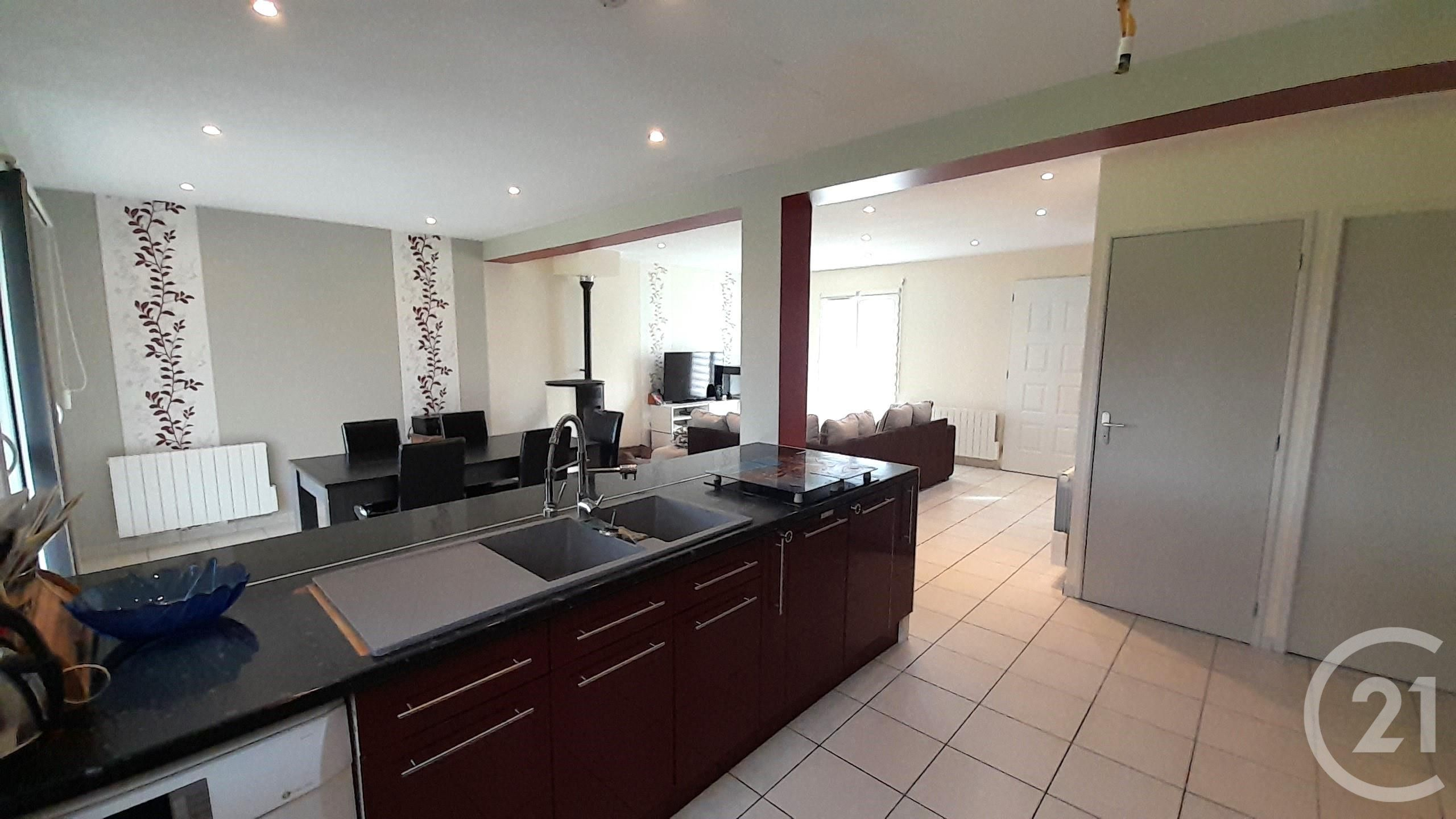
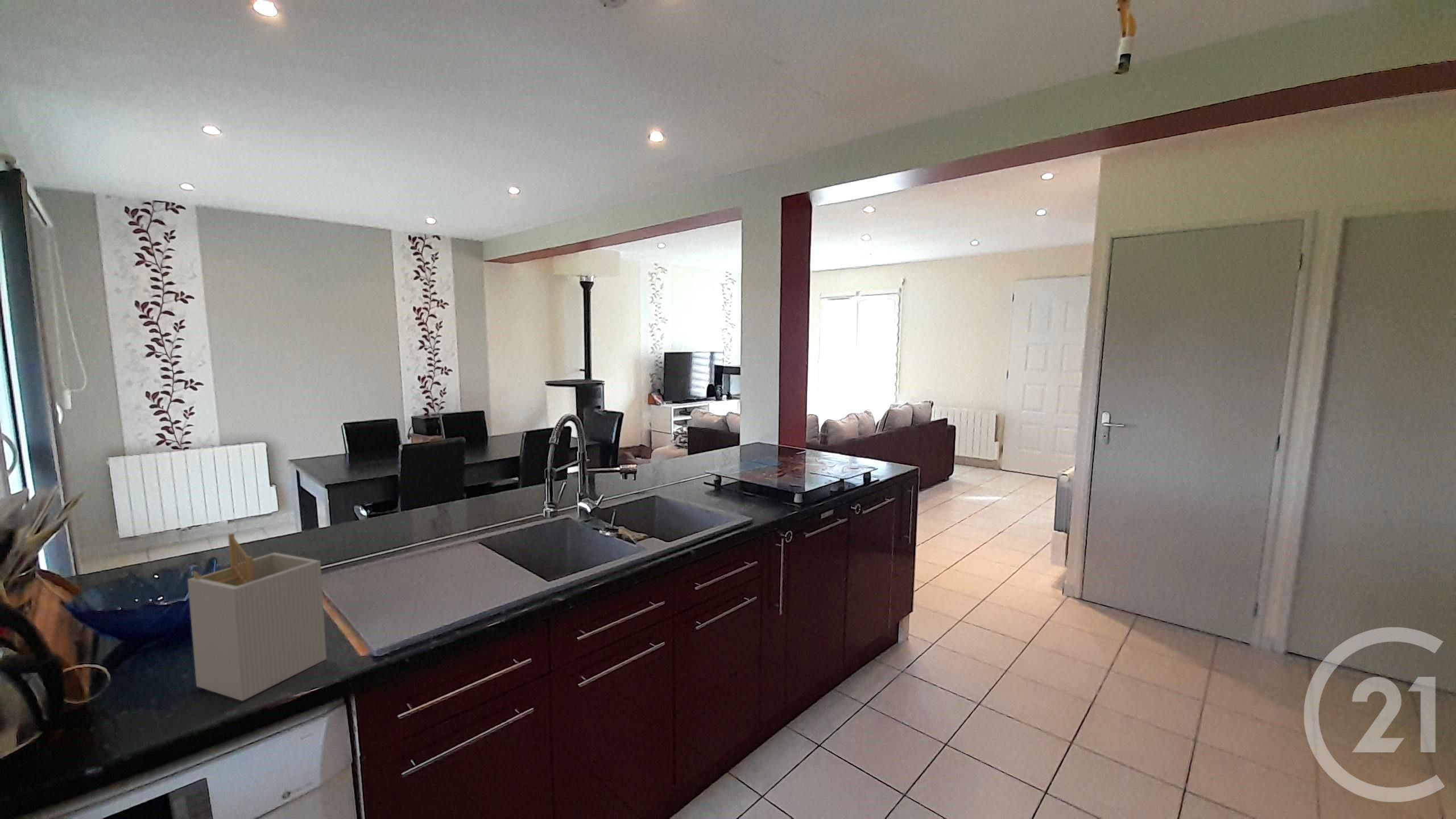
+ utensil holder [187,533,327,702]
